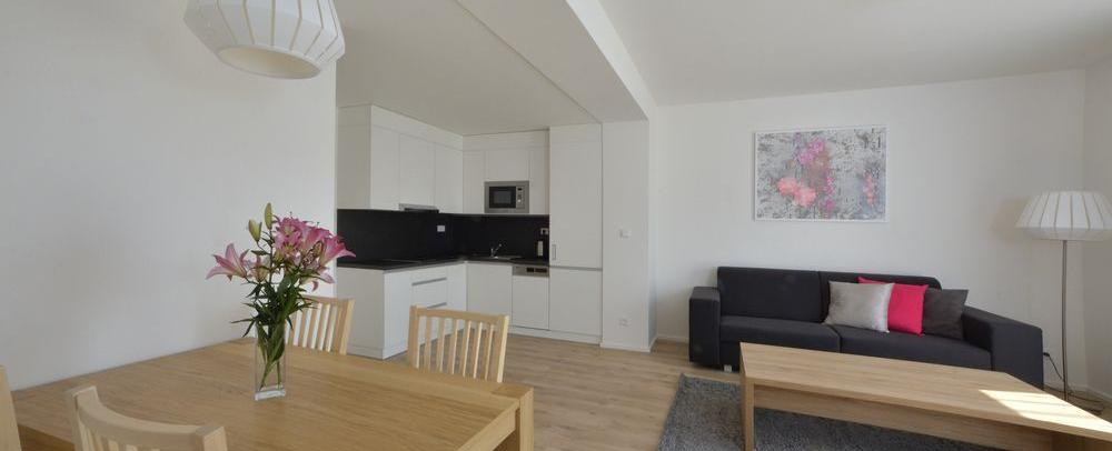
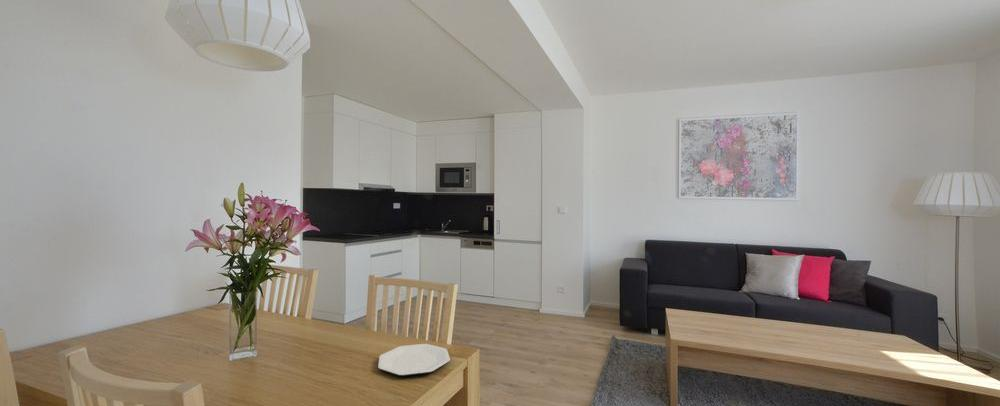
+ plate [377,343,451,377]
